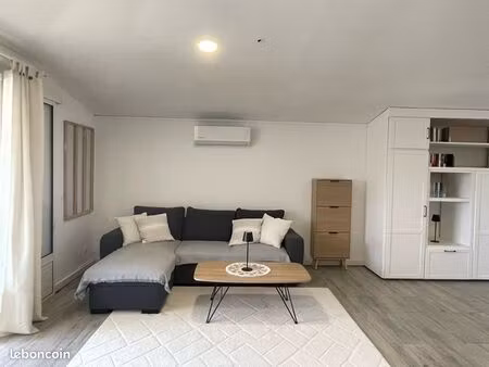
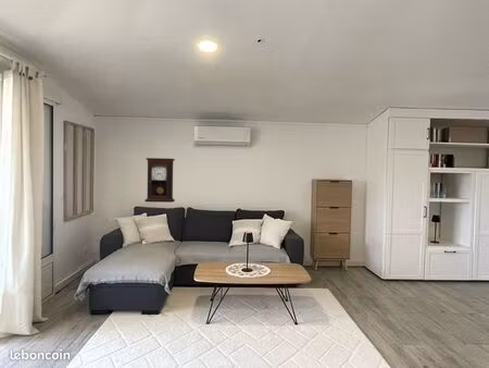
+ pendulum clock [143,157,176,204]
